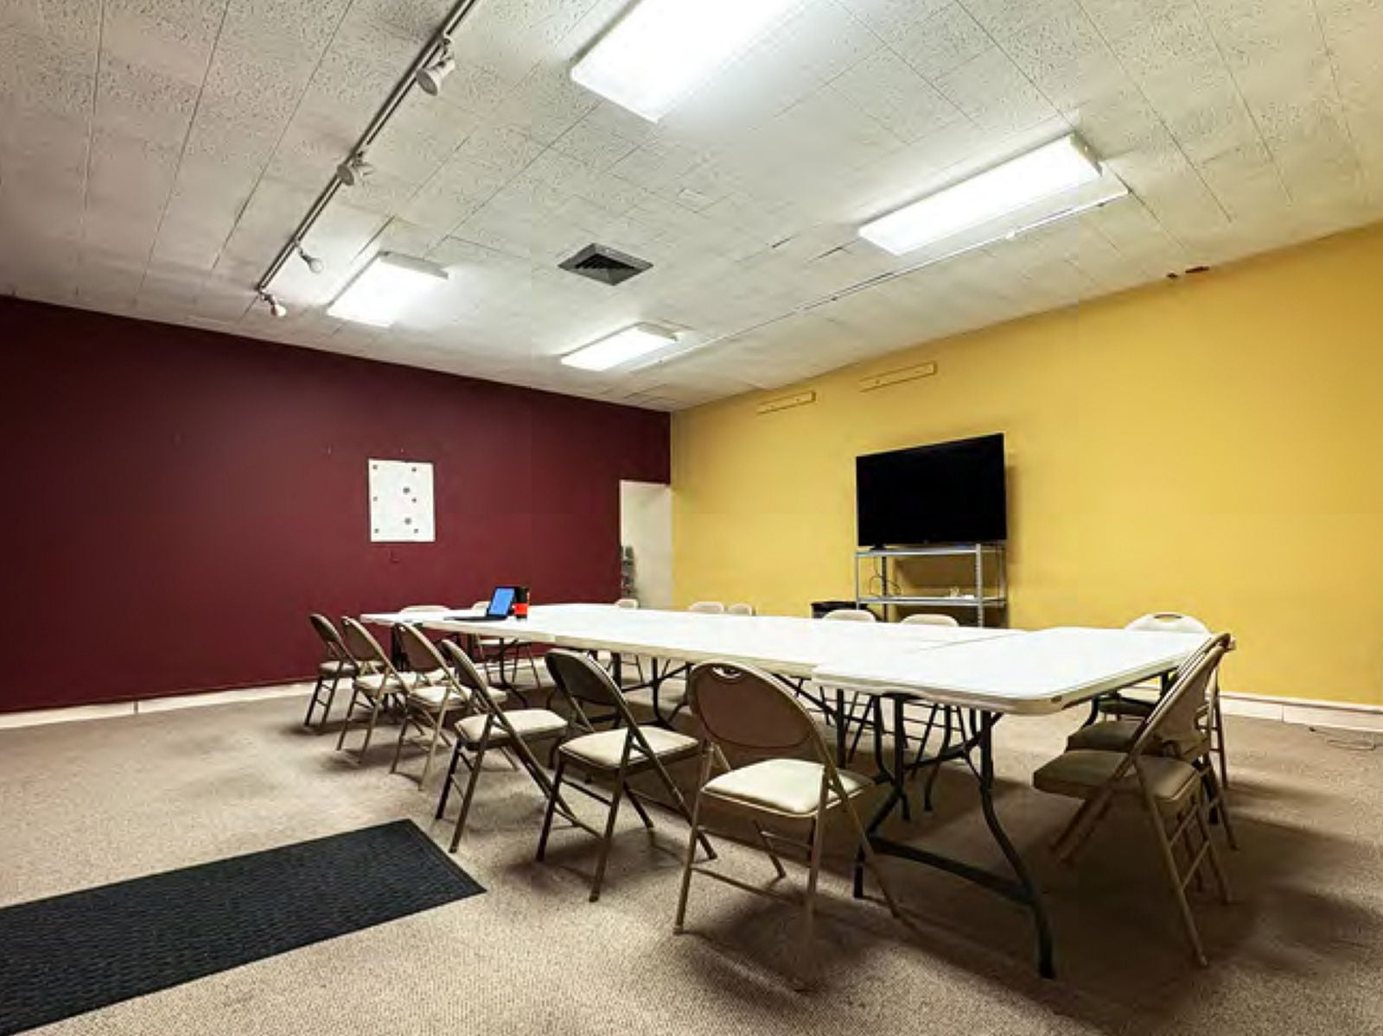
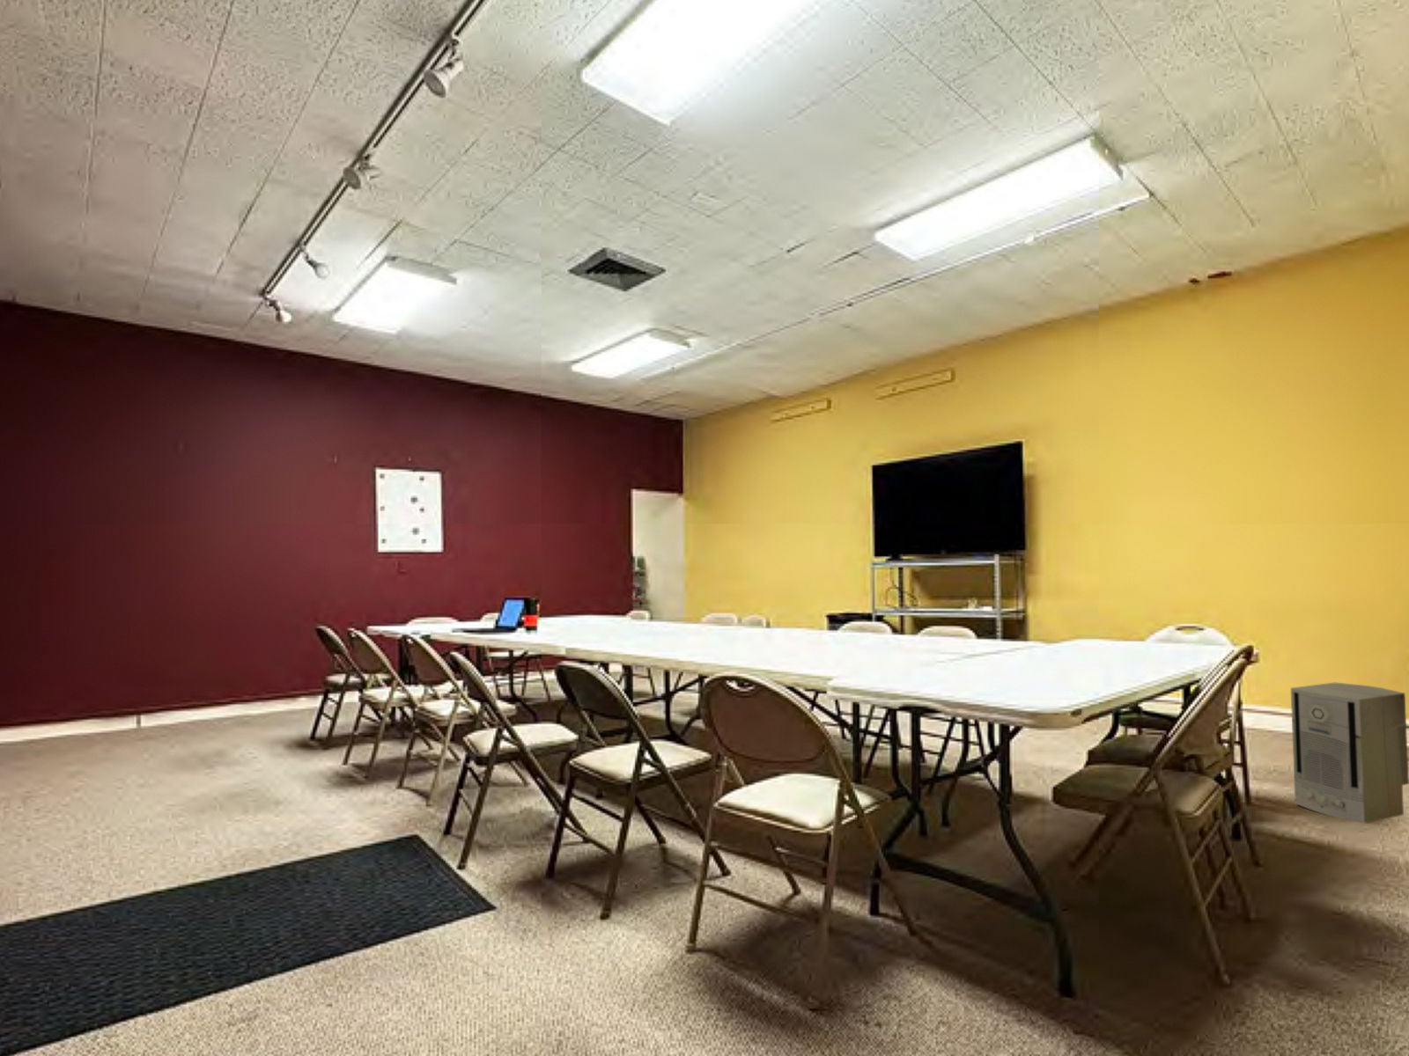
+ air purifier [1290,682,1409,824]
